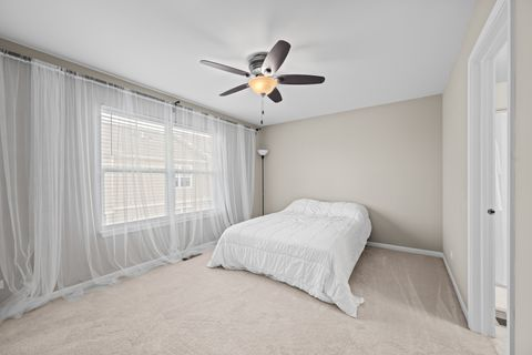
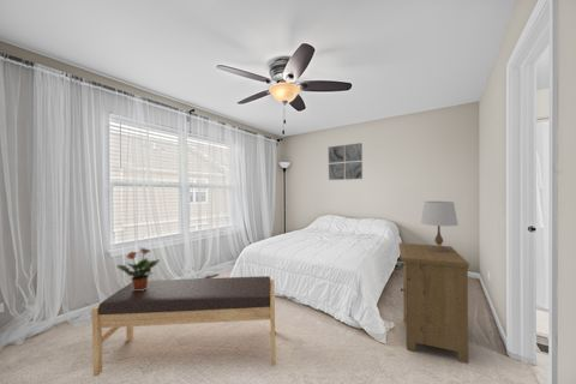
+ wall art [328,142,364,181]
+ nightstand [397,241,470,365]
+ bench [91,275,277,377]
+ potted plant [115,247,161,290]
+ table lamp [420,200,460,252]
